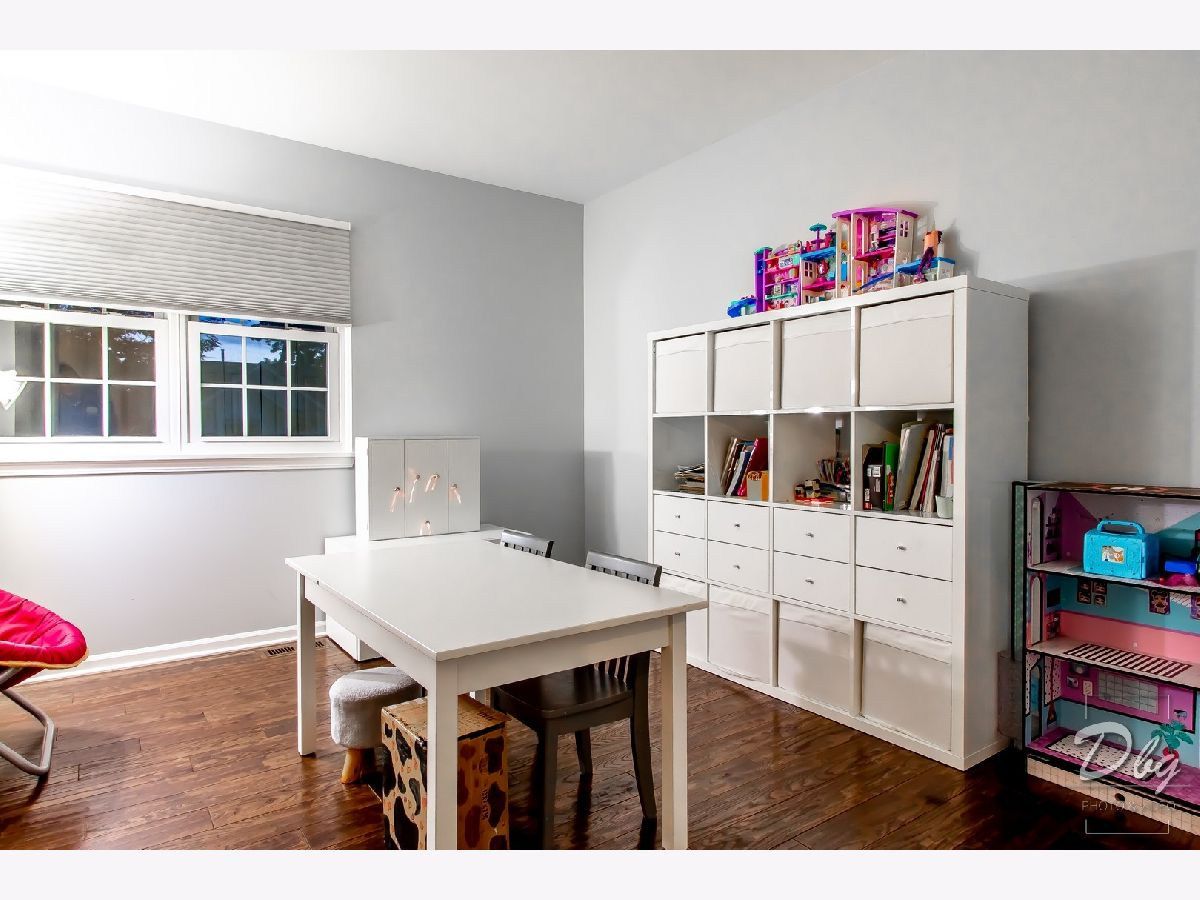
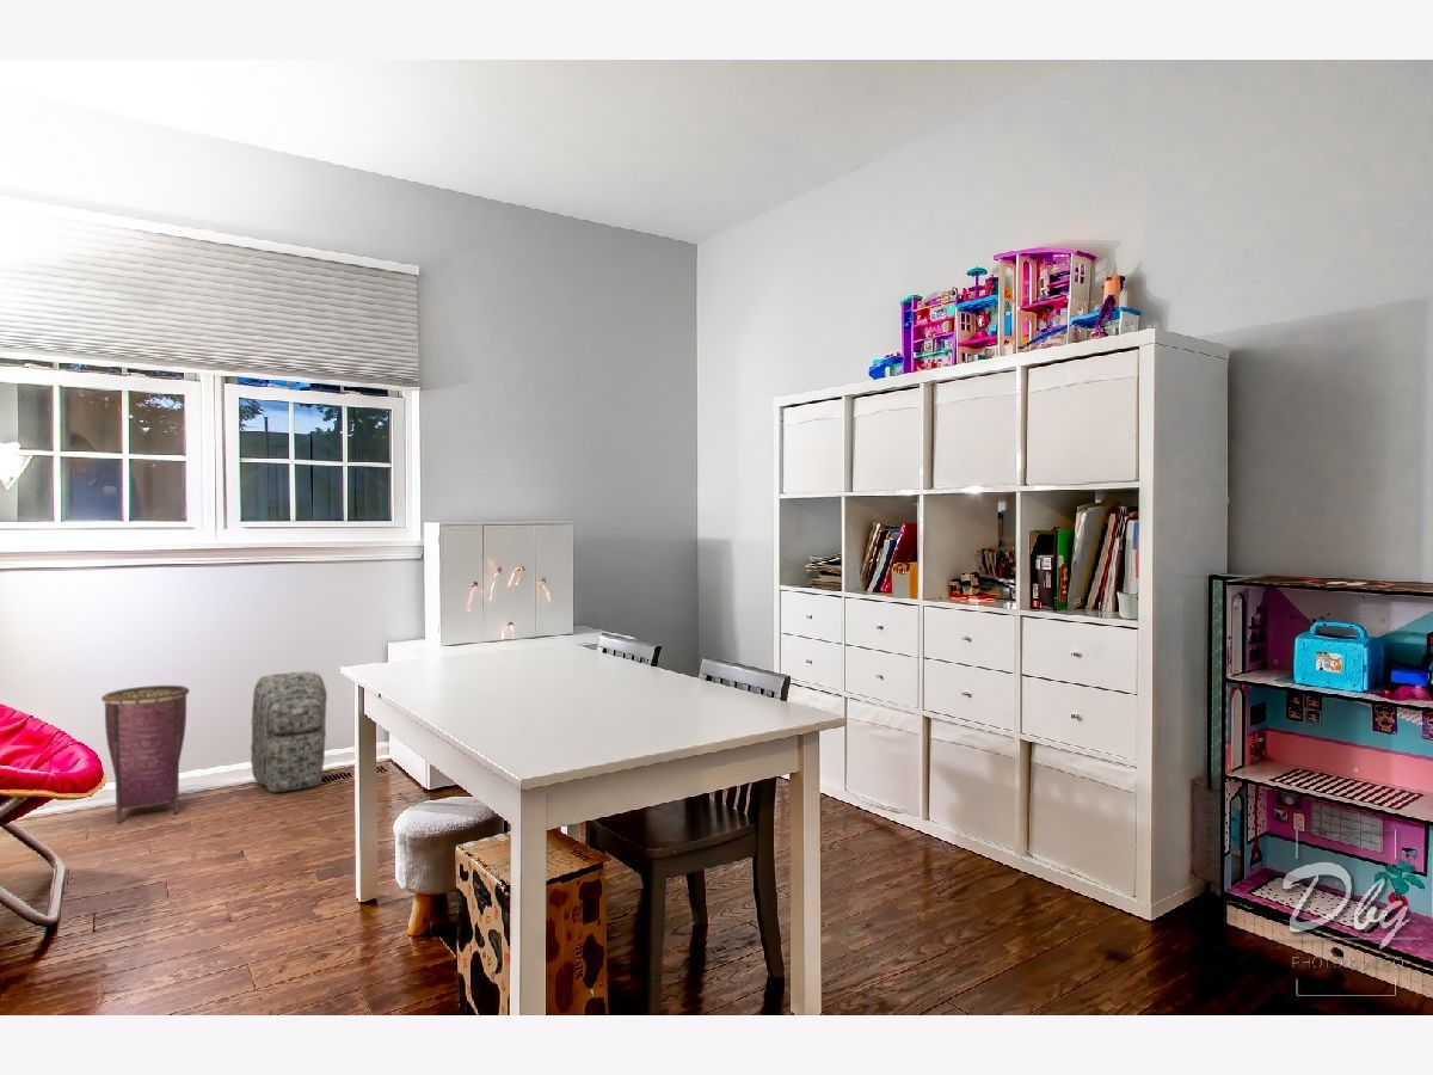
+ backpack [250,670,328,793]
+ woven basket [100,684,190,824]
